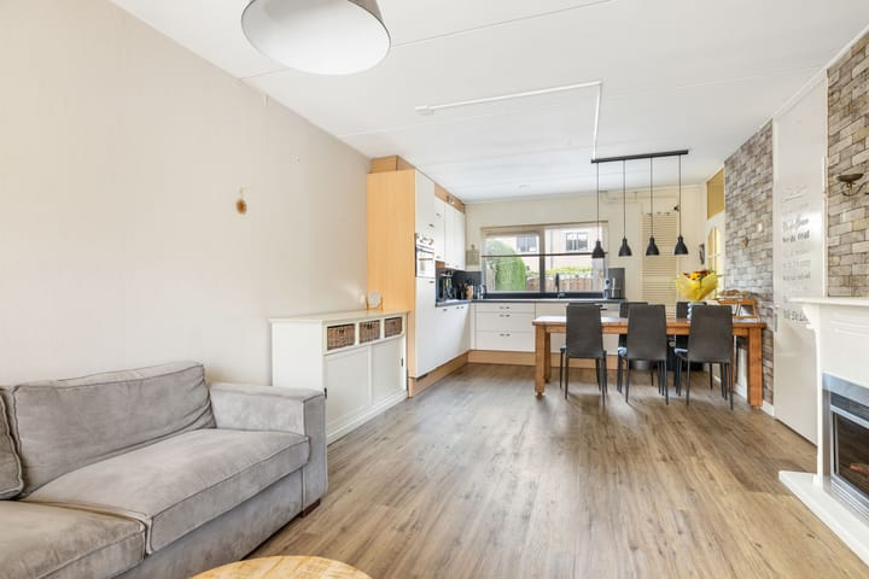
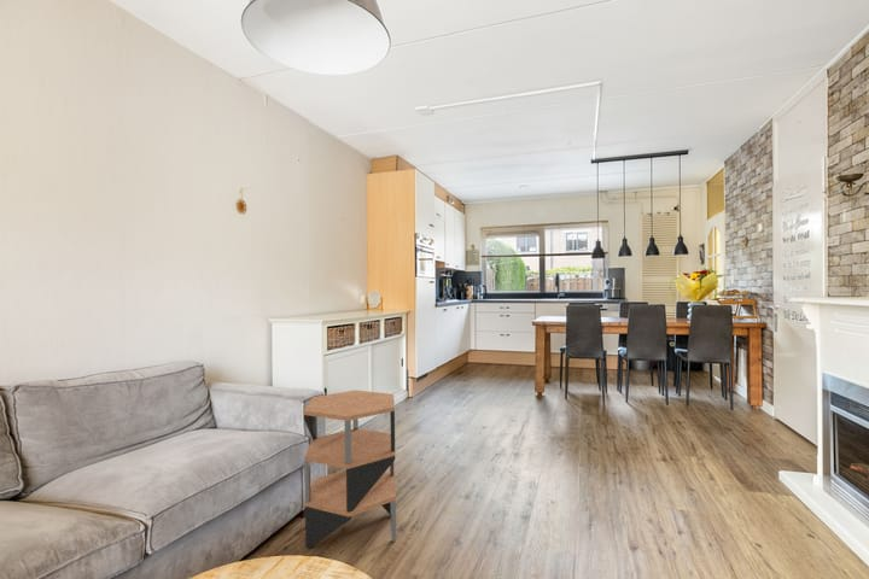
+ side table [303,388,397,550]
